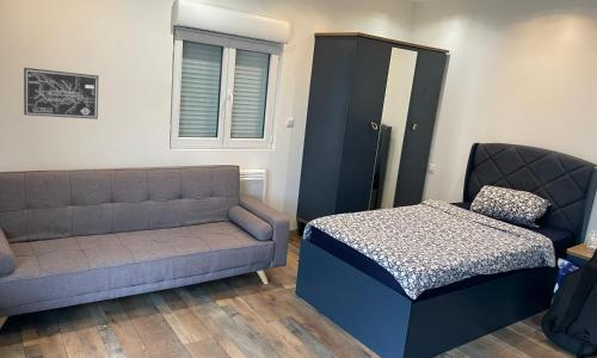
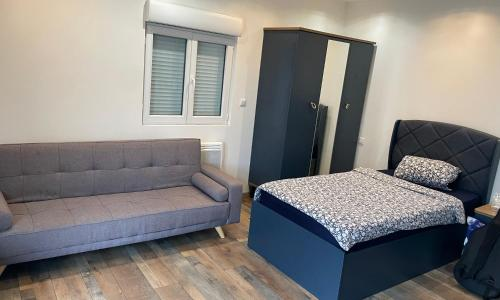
- wall art [23,67,100,121]
